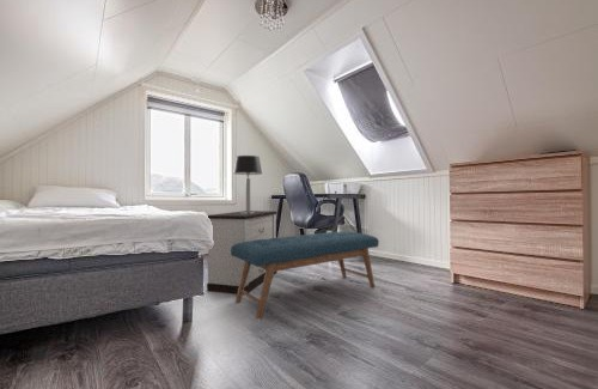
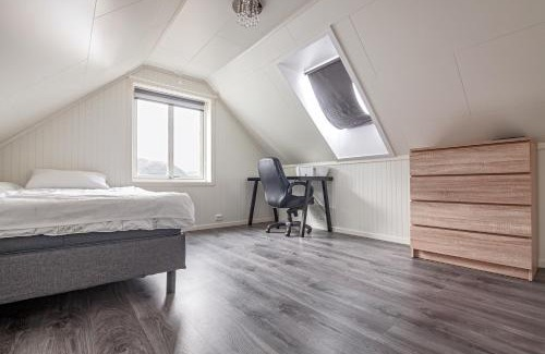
- bench [231,230,380,321]
- table lamp [232,154,263,213]
- nightstand [206,209,279,296]
